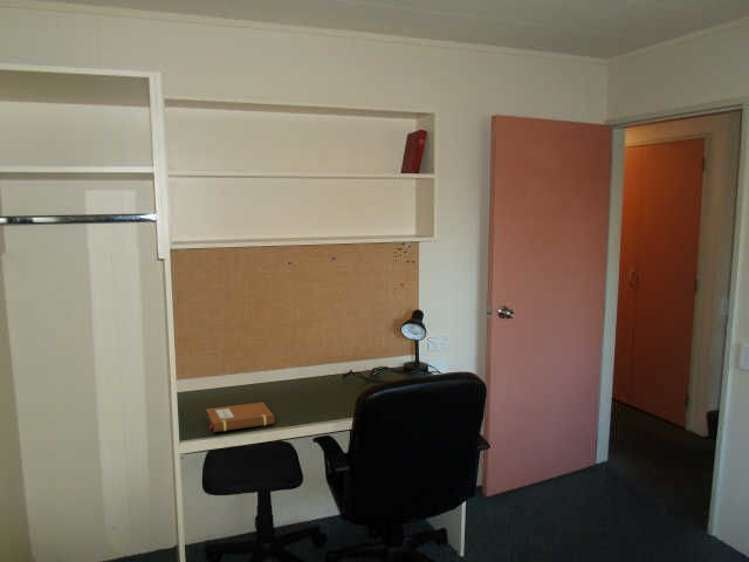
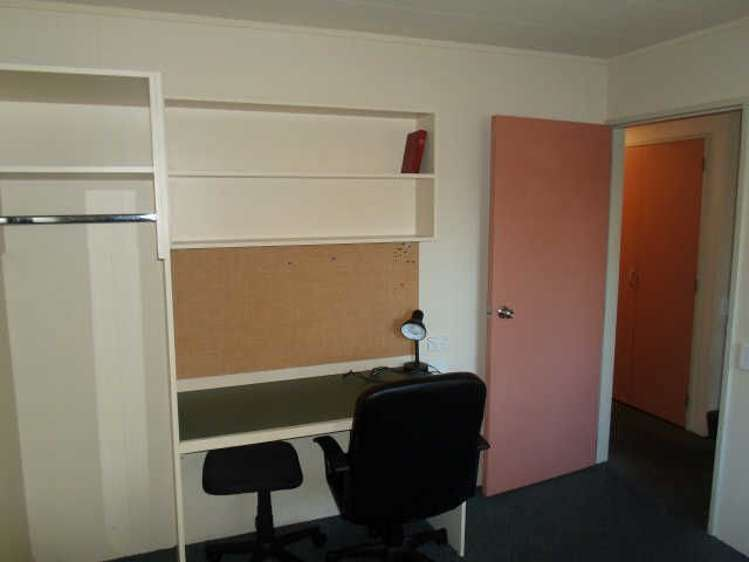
- notebook [205,401,276,433]
